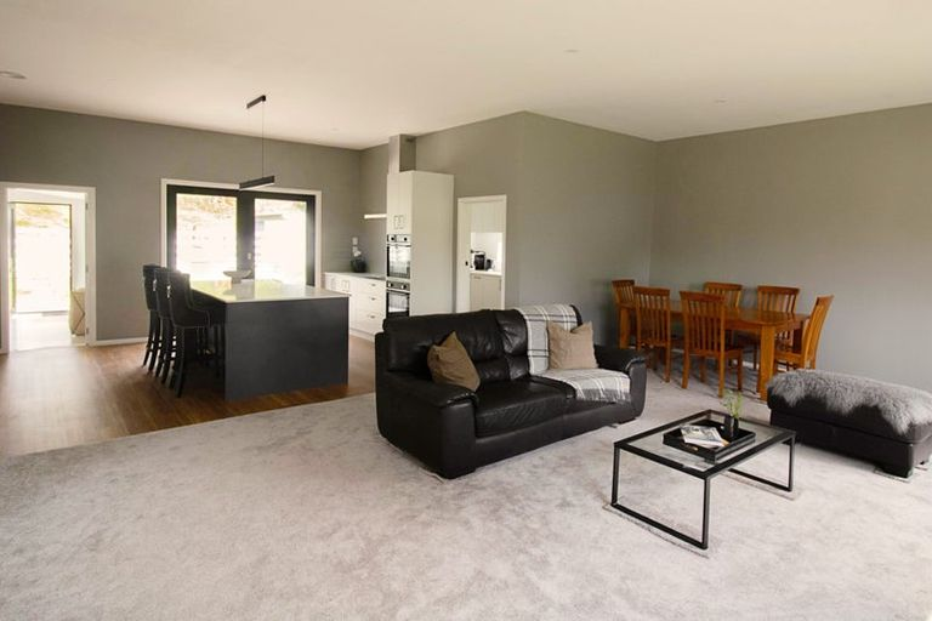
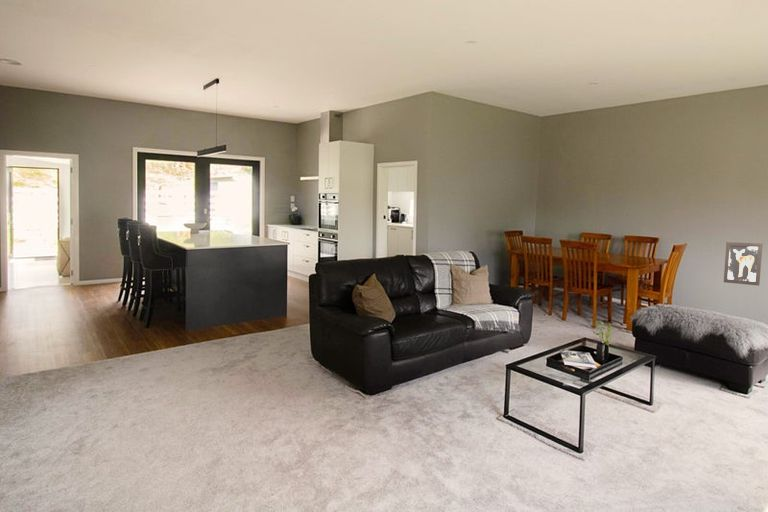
+ wall art [723,241,763,287]
